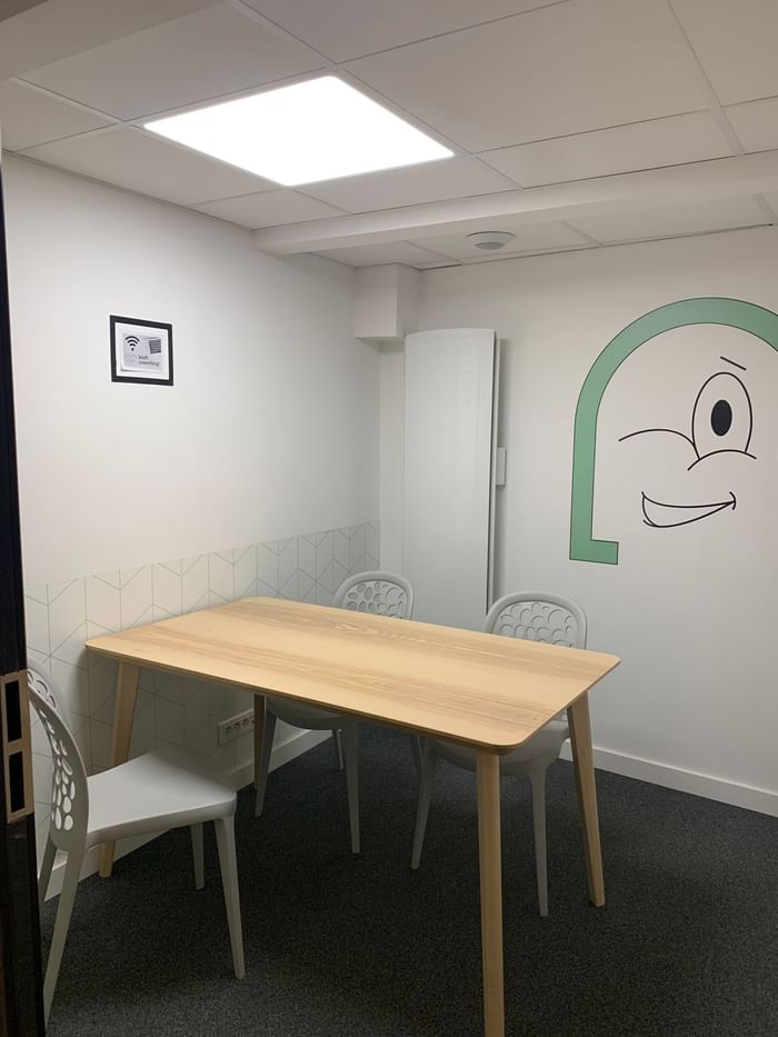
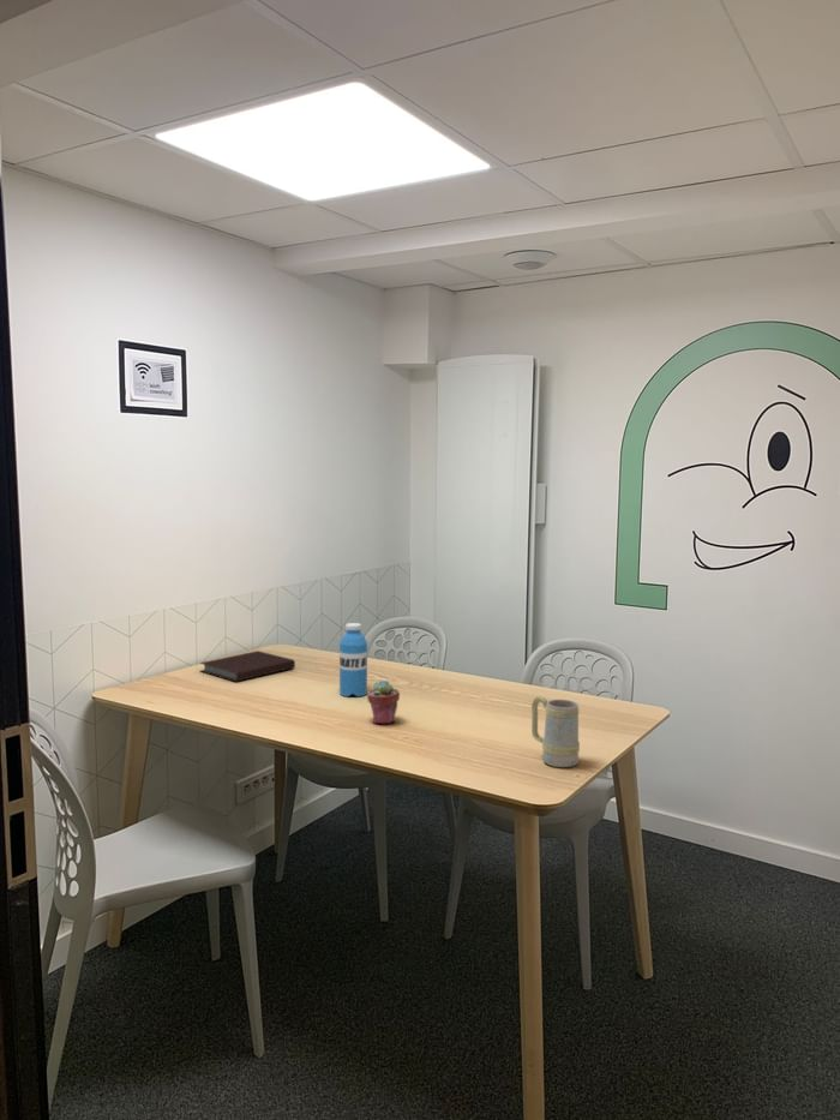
+ water bottle [338,622,368,697]
+ mug [530,695,581,768]
+ potted succulent [366,678,401,725]
+ notebook [198,649,296,683]
